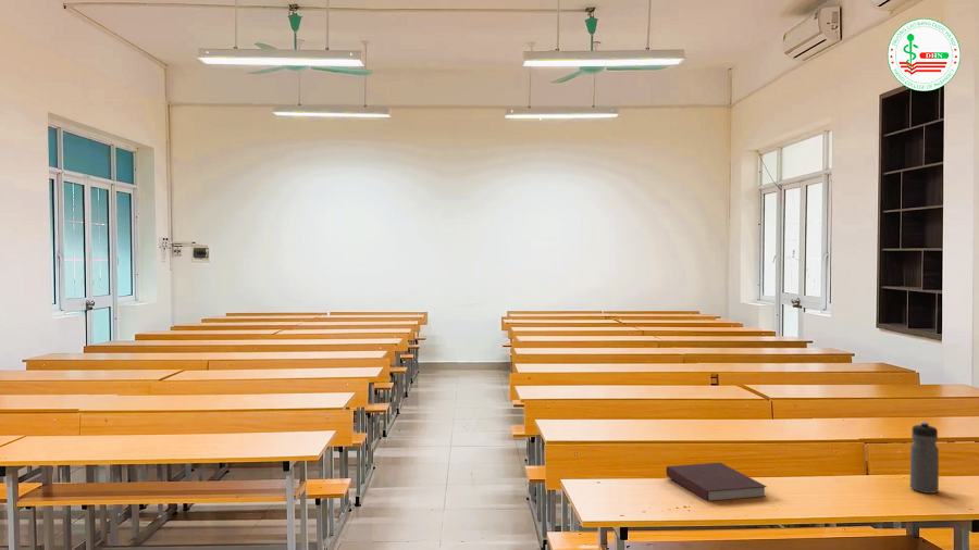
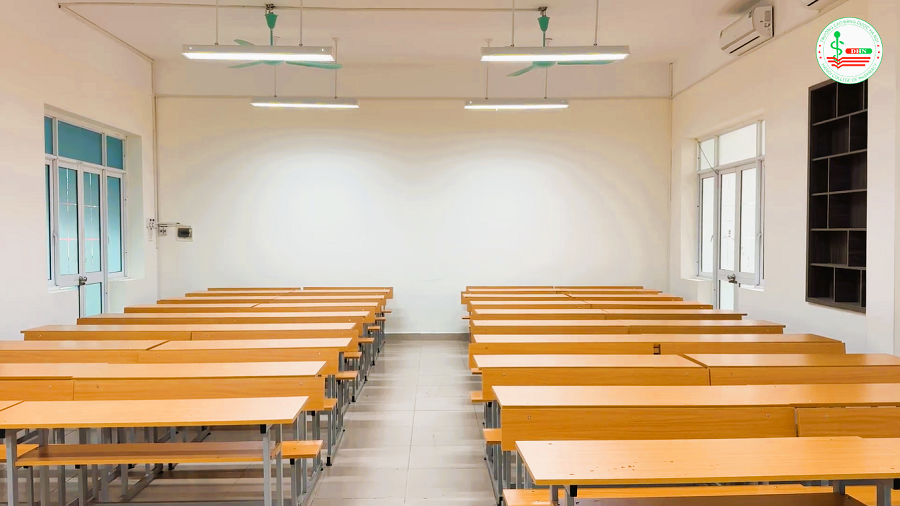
- notebook [665,462,768,502]
- water bottle [909,421,940,495]
